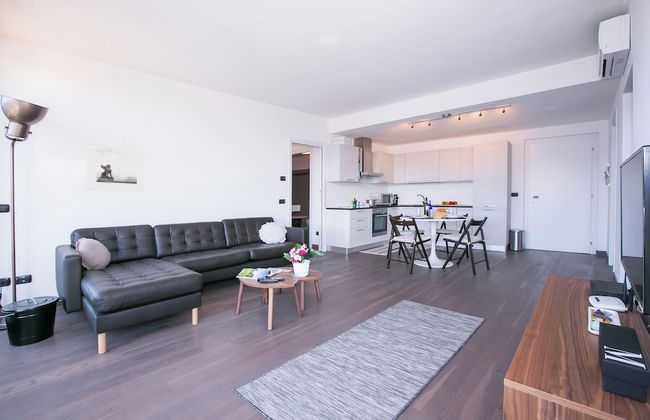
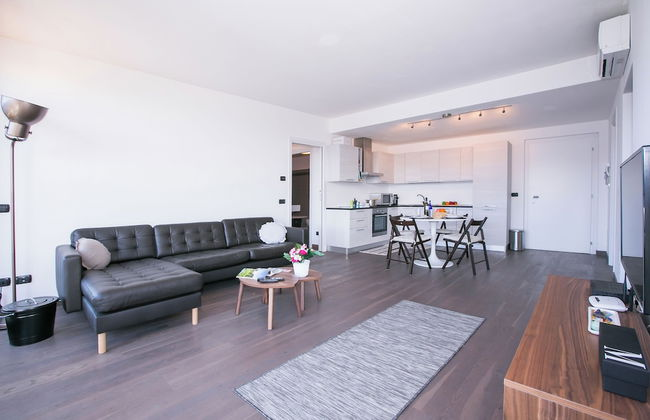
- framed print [85,136,146,193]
